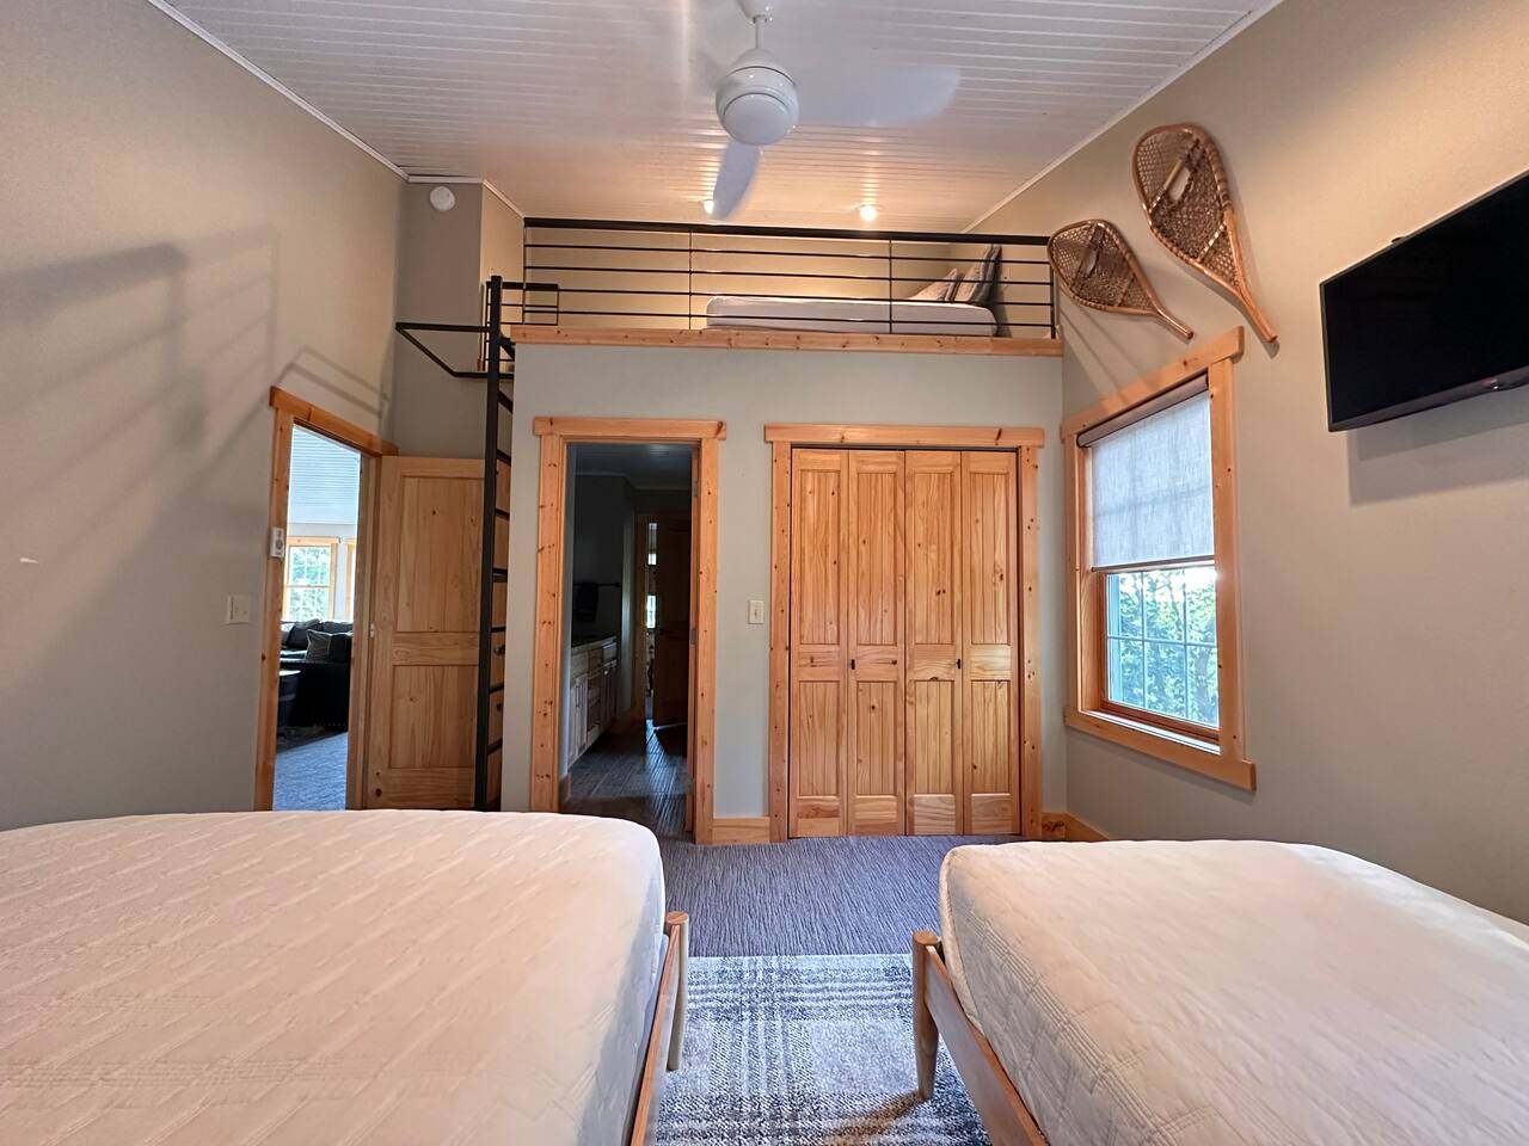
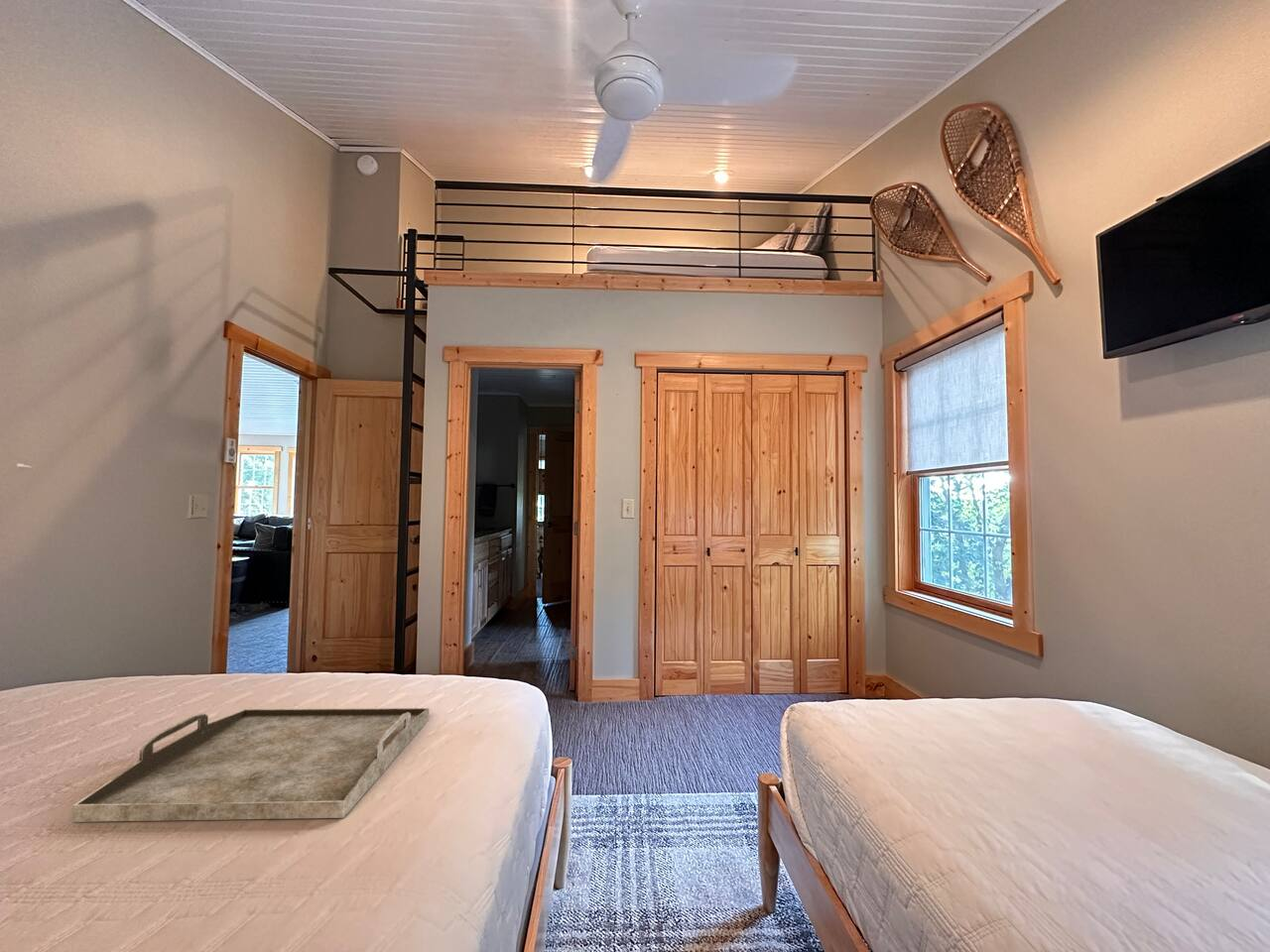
+ serving tray [70,707,431,823]
